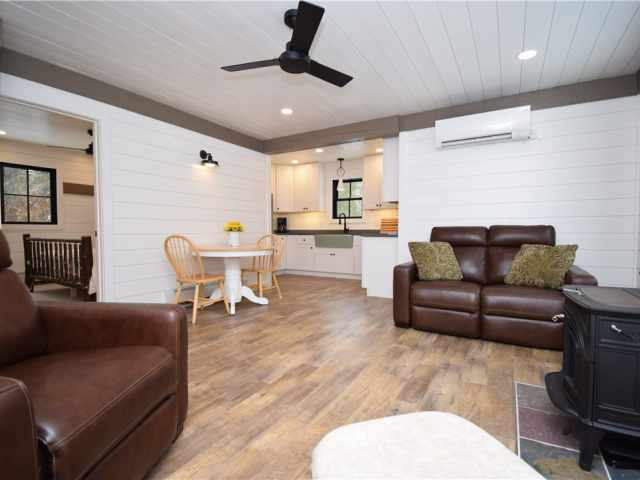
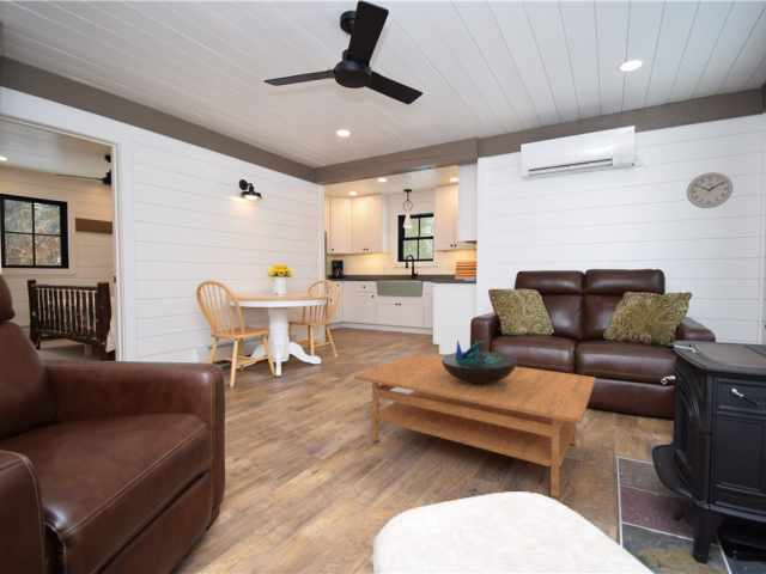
+ decorative bowl [442,338,518,384]
+ wall clock [686,171,734,209]
+ coffee table [353,352,597,499]
